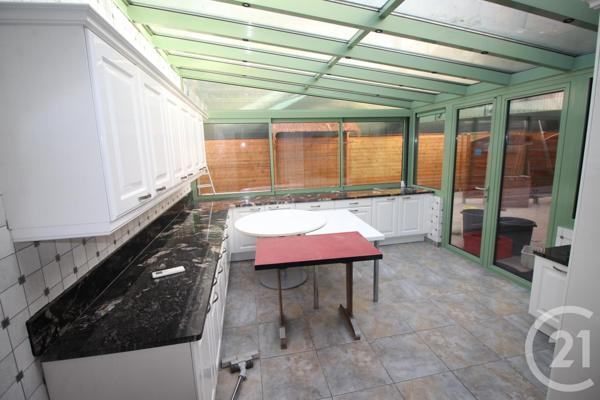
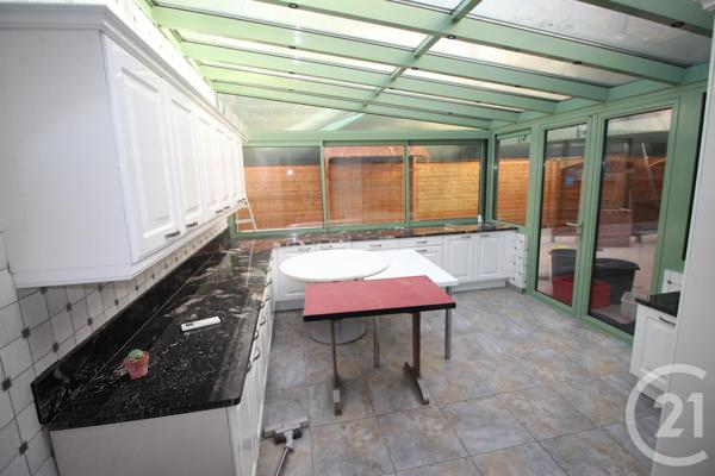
+ potted succulent [123,349,150,381]
